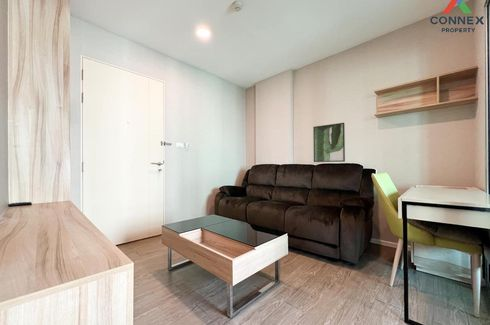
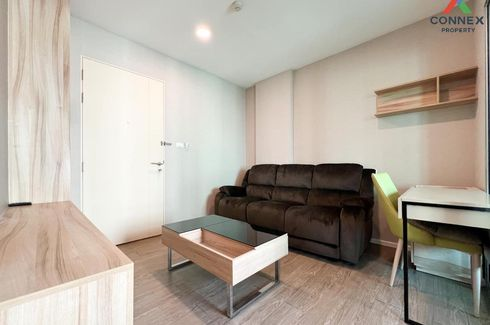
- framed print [312,122,346,163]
